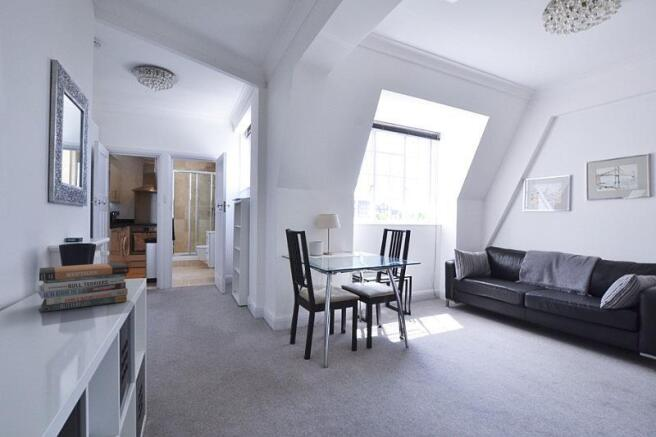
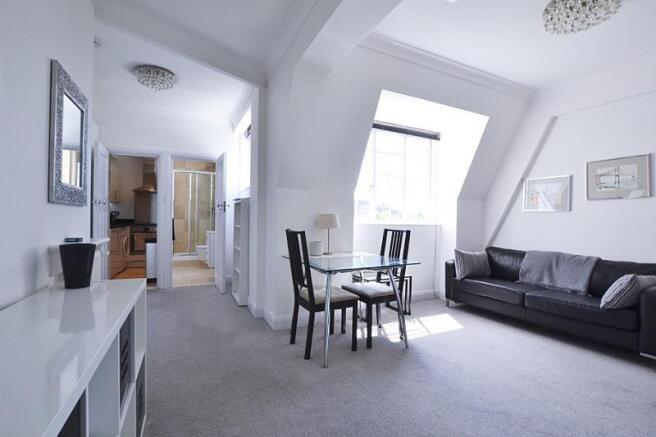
- book stack [36,261,130,313]
